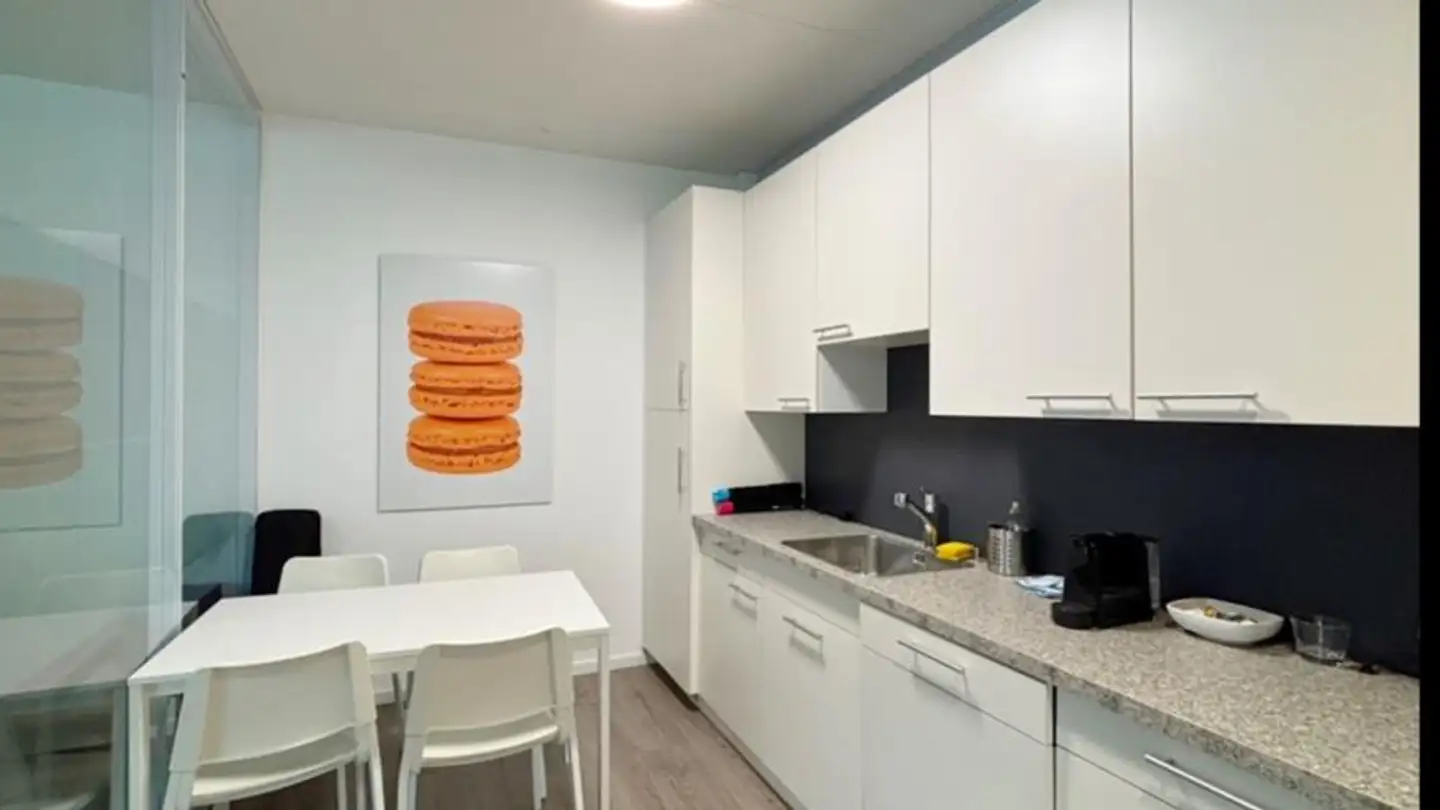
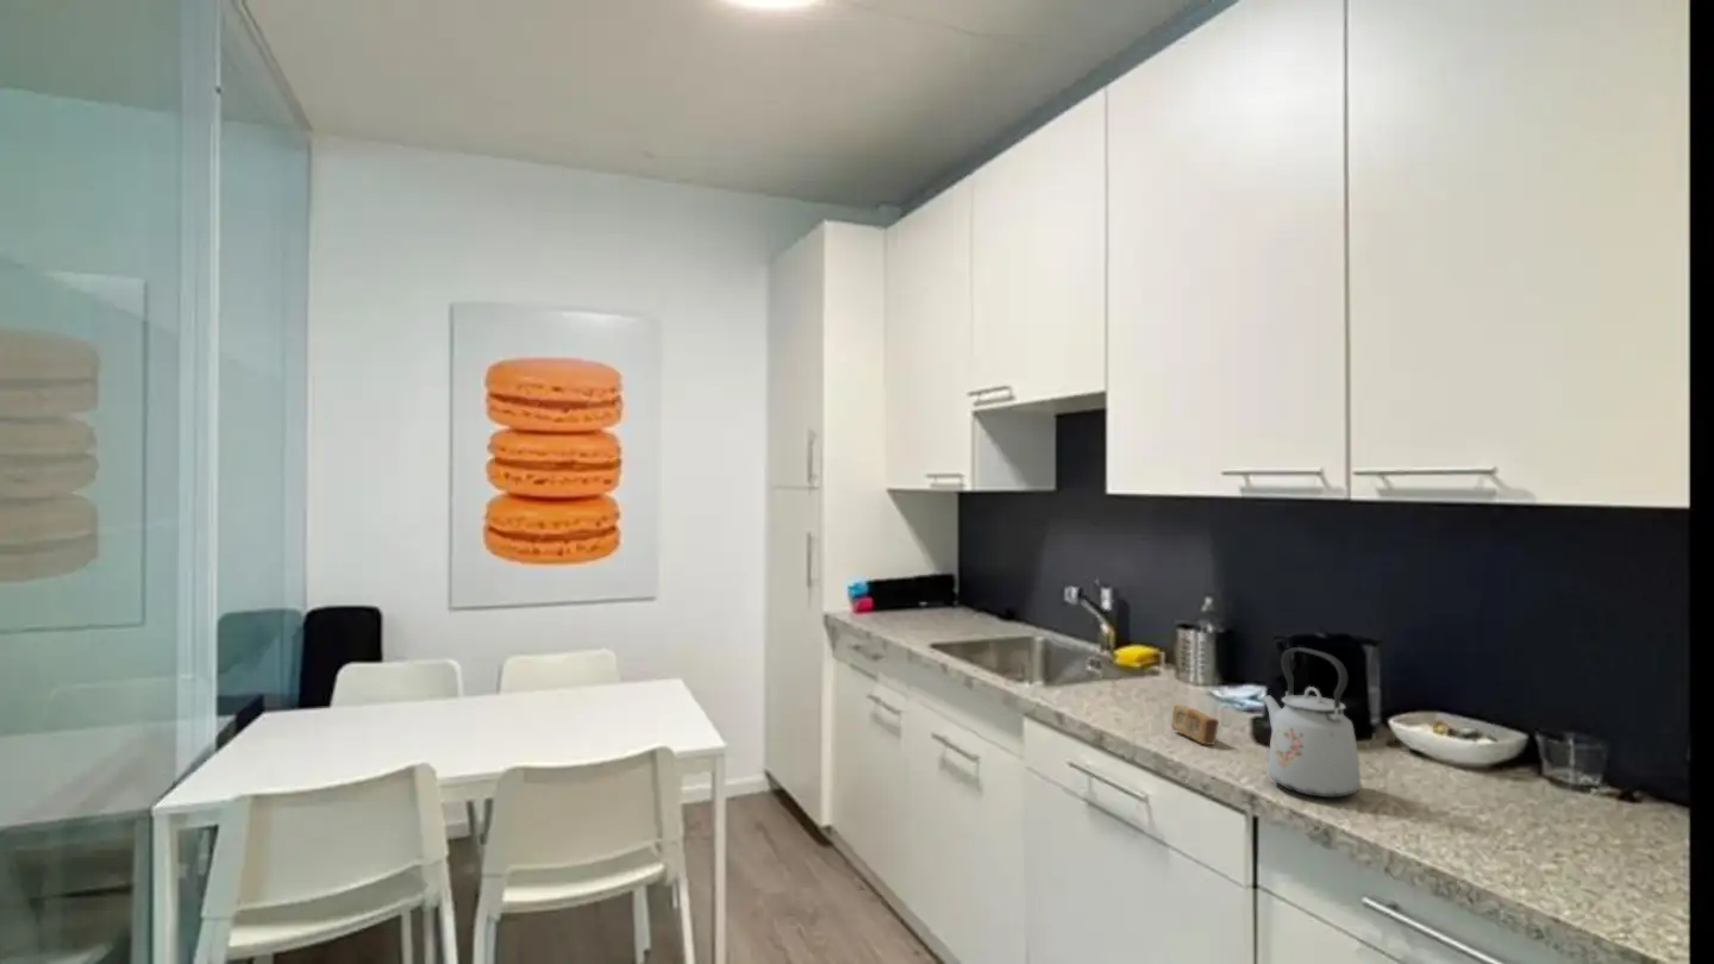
+ kettle [1261,646,1362,799]
+ soap bar [1170,703,1220,746]
